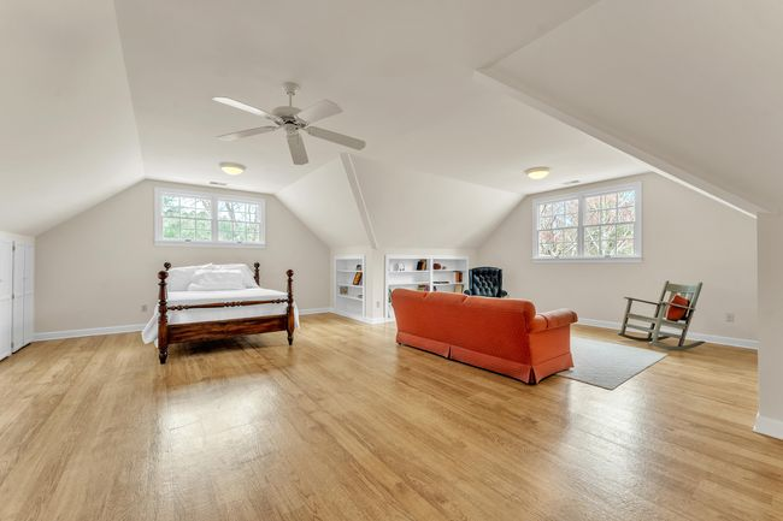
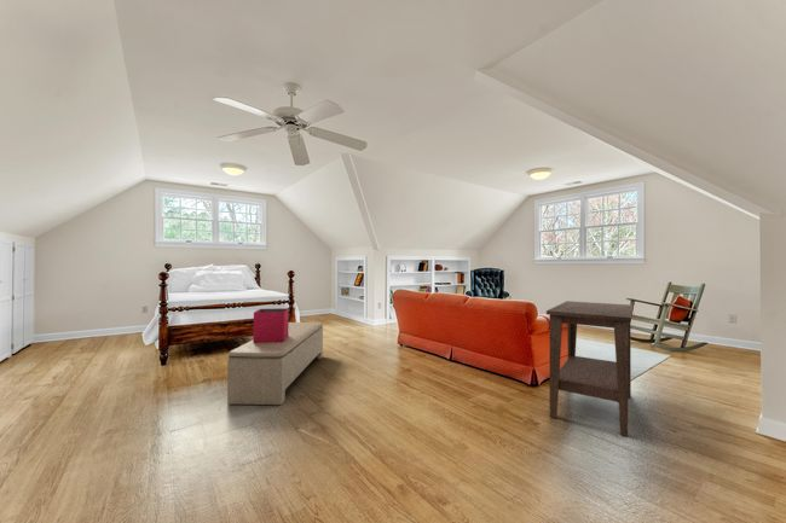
+ storage bin [252,307,290,343]
+ bench [226,321,324,406]
+ side table [545,300,635,437]
